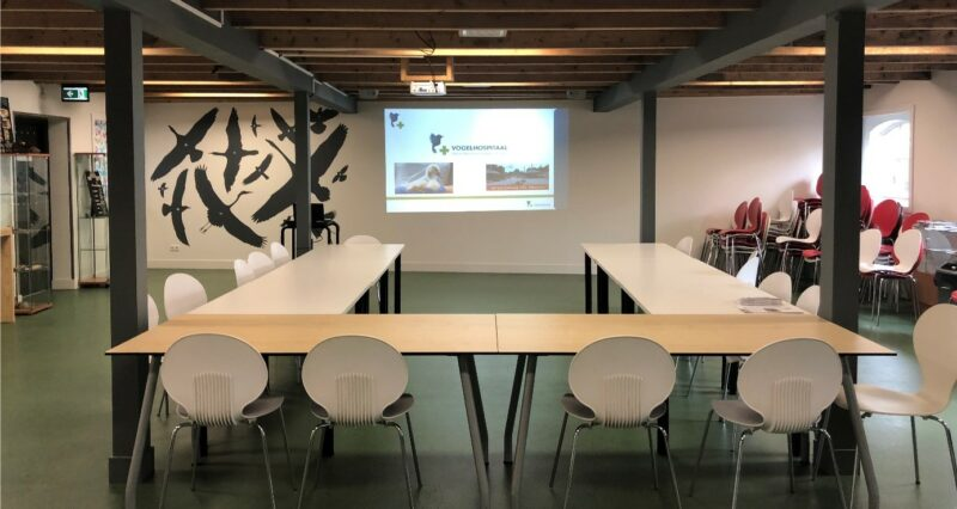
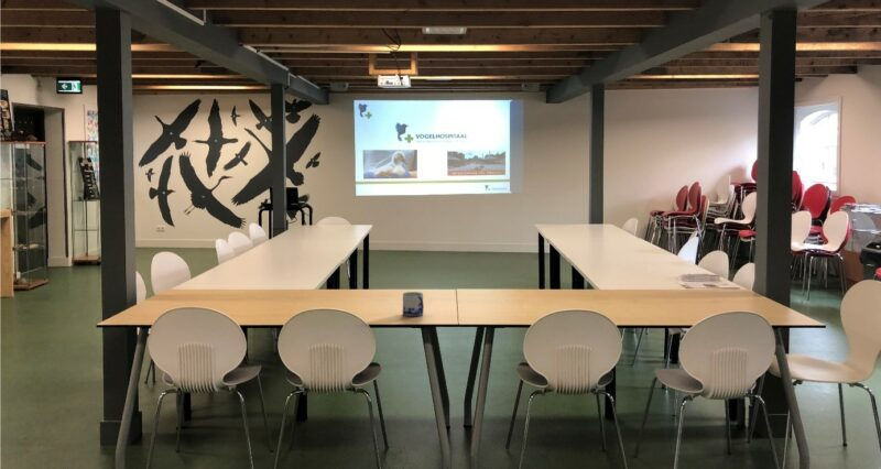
+ mug [402,291,425,317]
